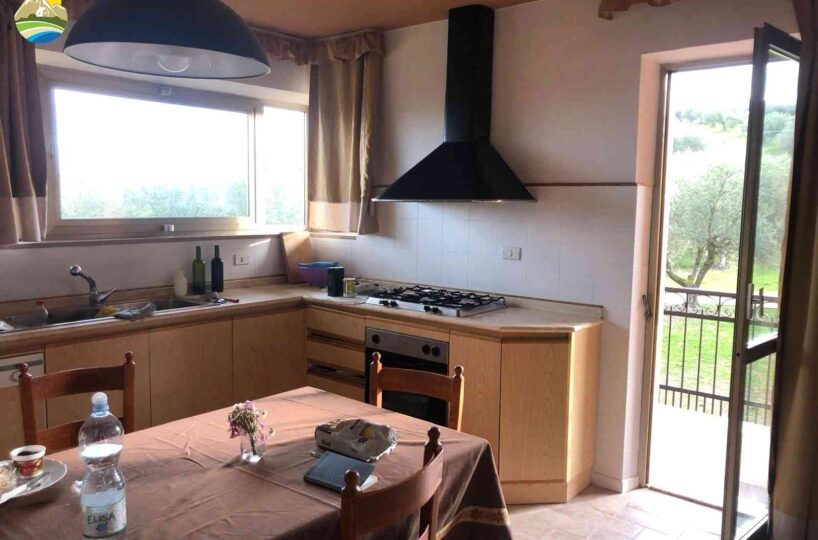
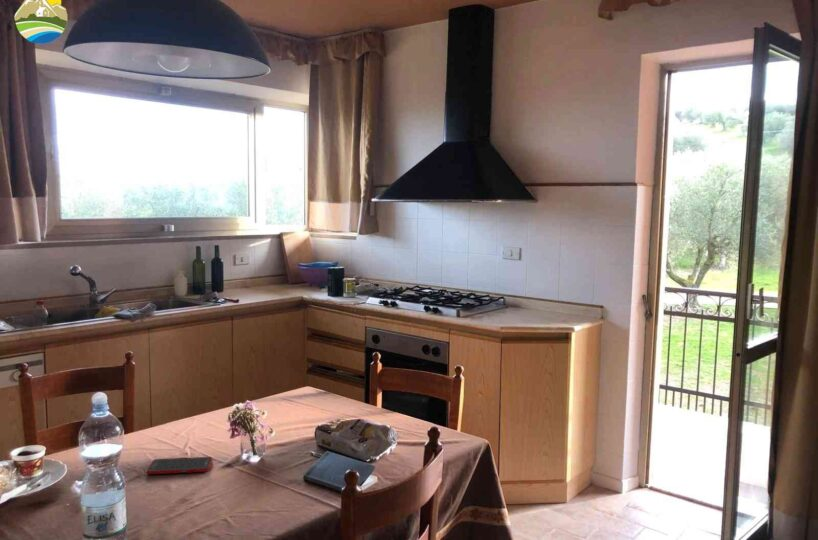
+ cell phone [146,456,213,475]
